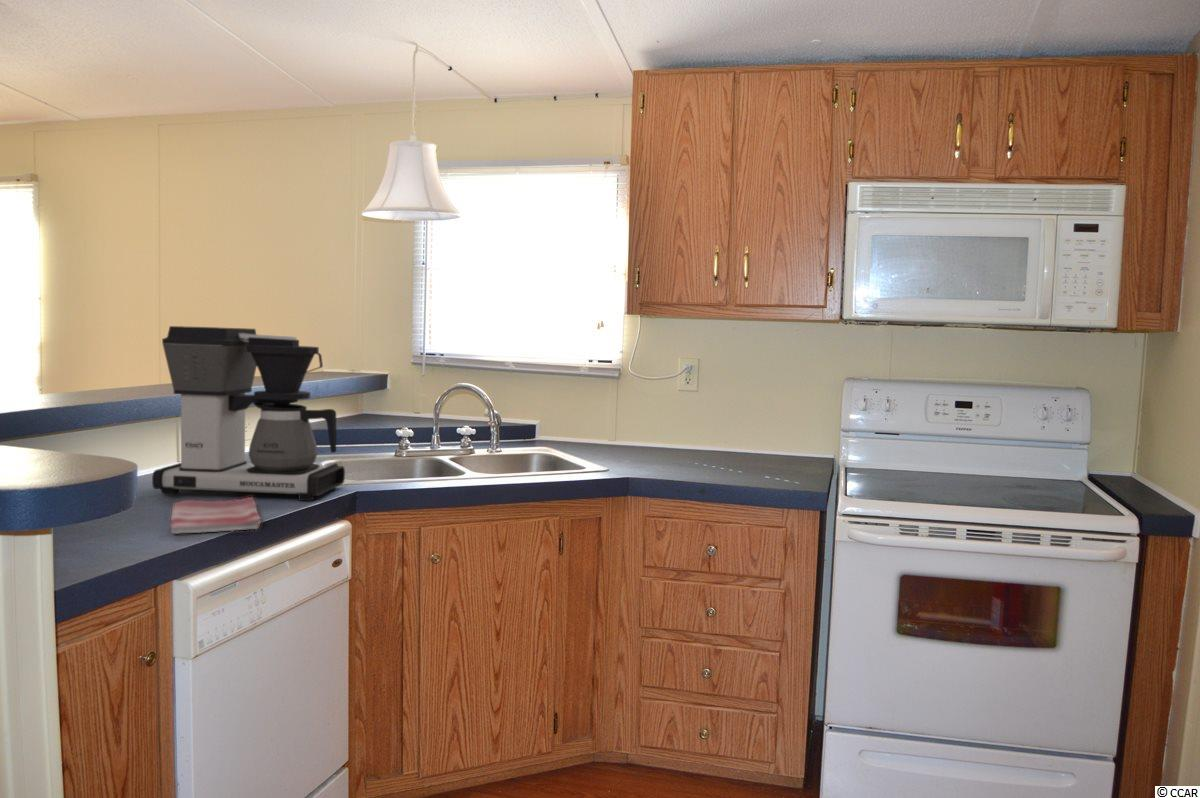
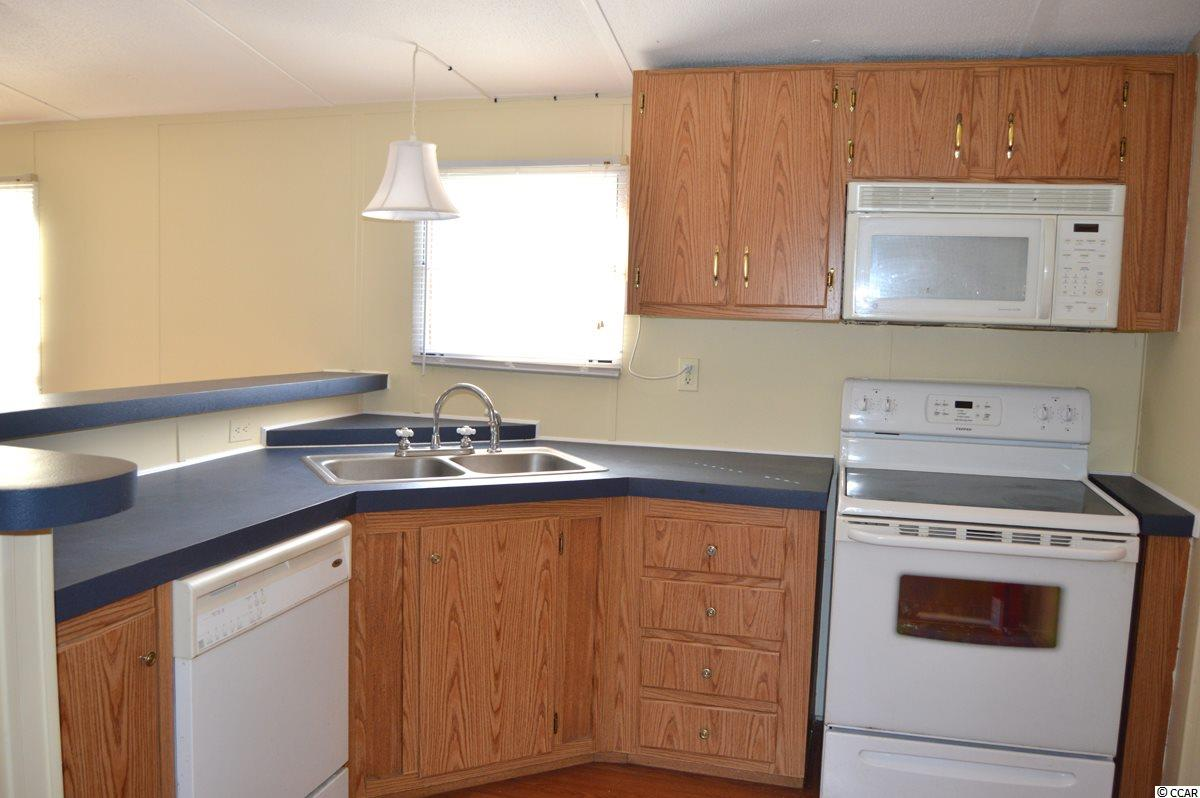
- dish towel [169,496,262,535]
- coffee maker [151,325,346,502]
